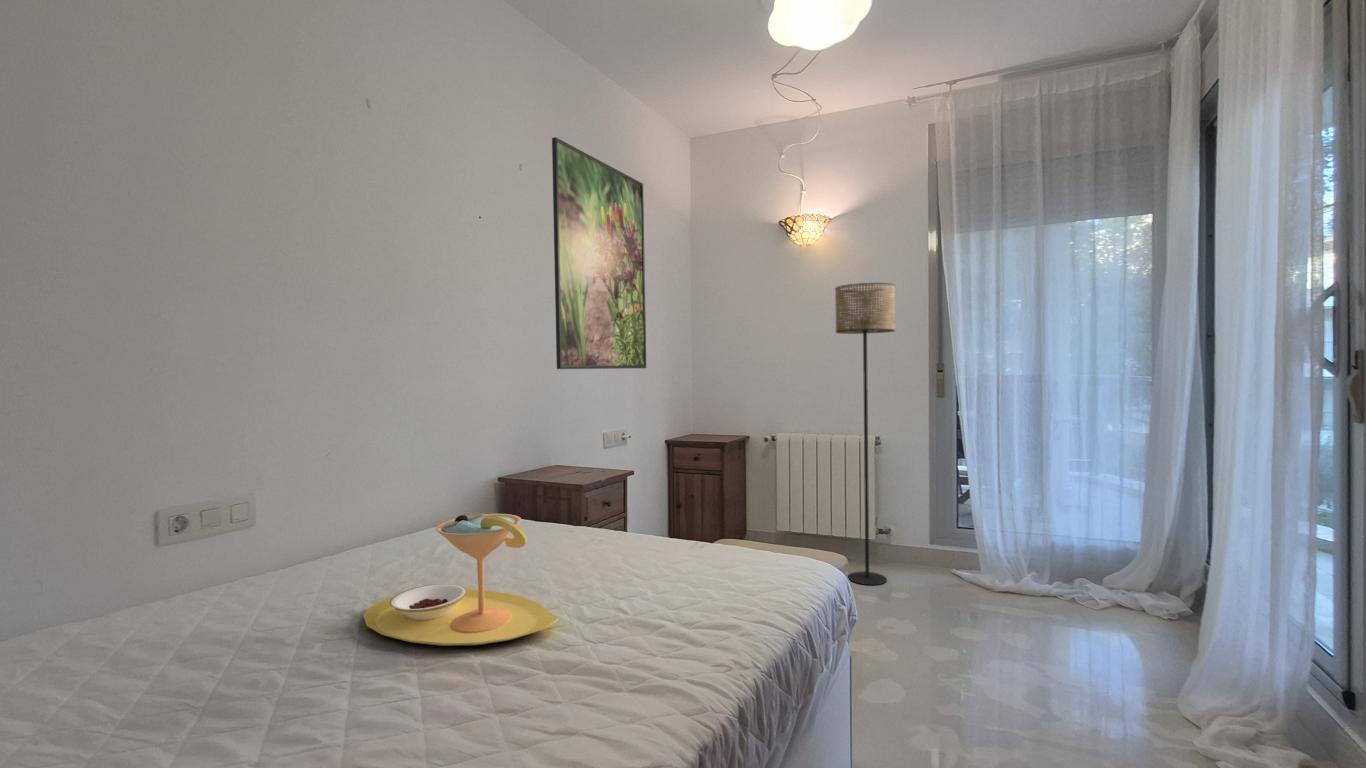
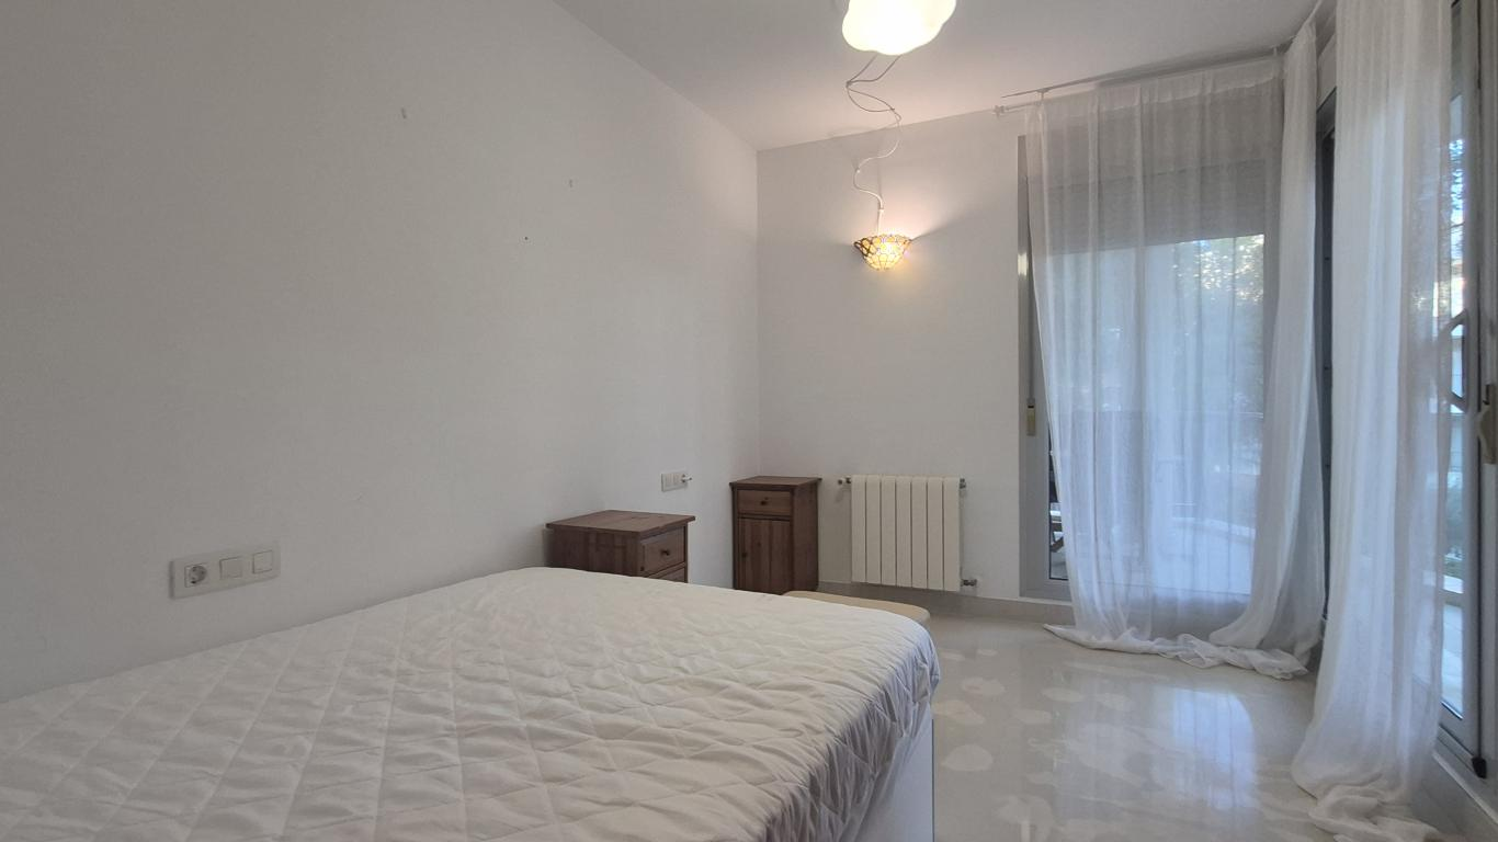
- floor lamp [834,282,896,586]
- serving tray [362,512,559,647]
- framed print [551,136,647,370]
